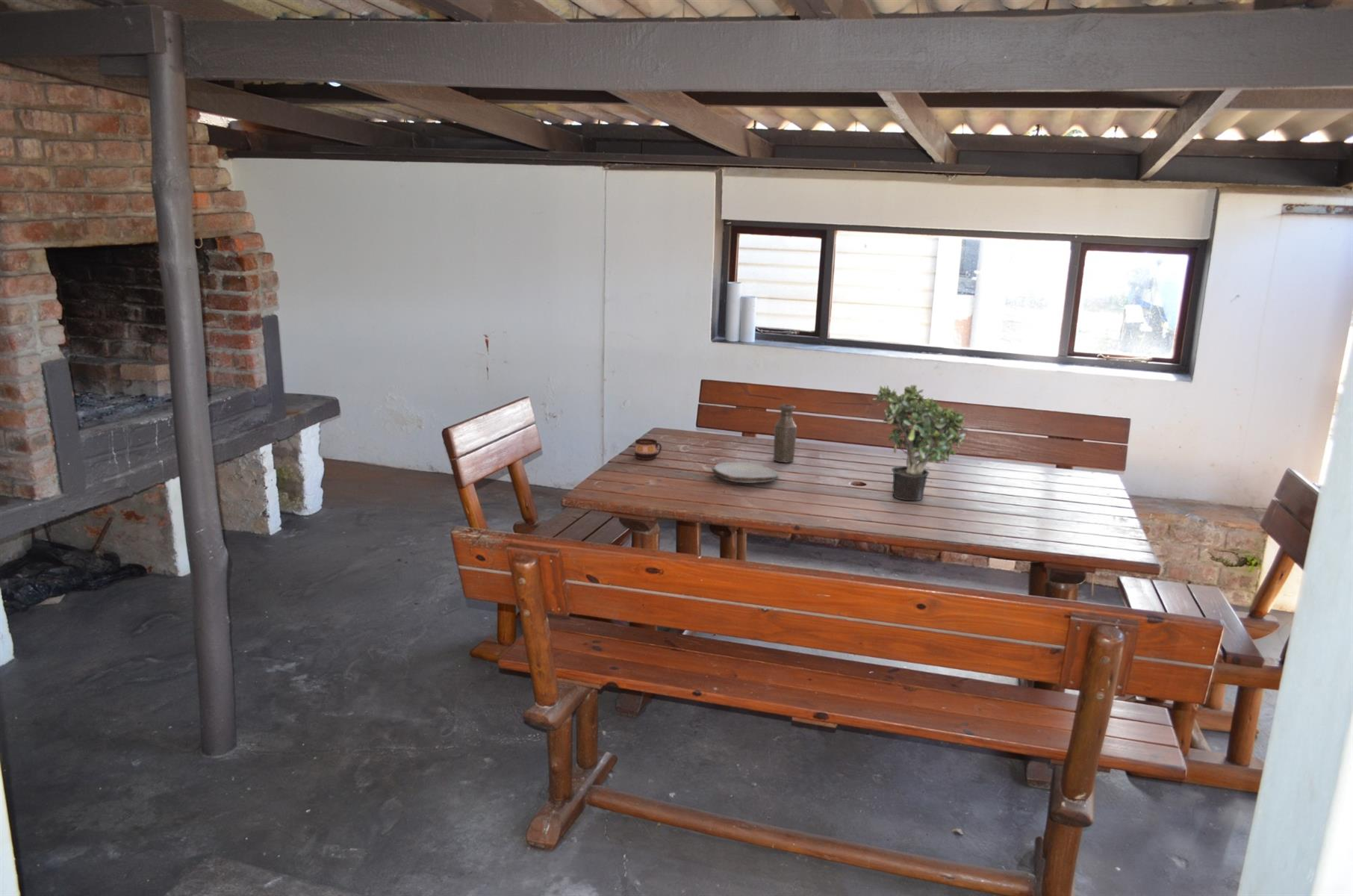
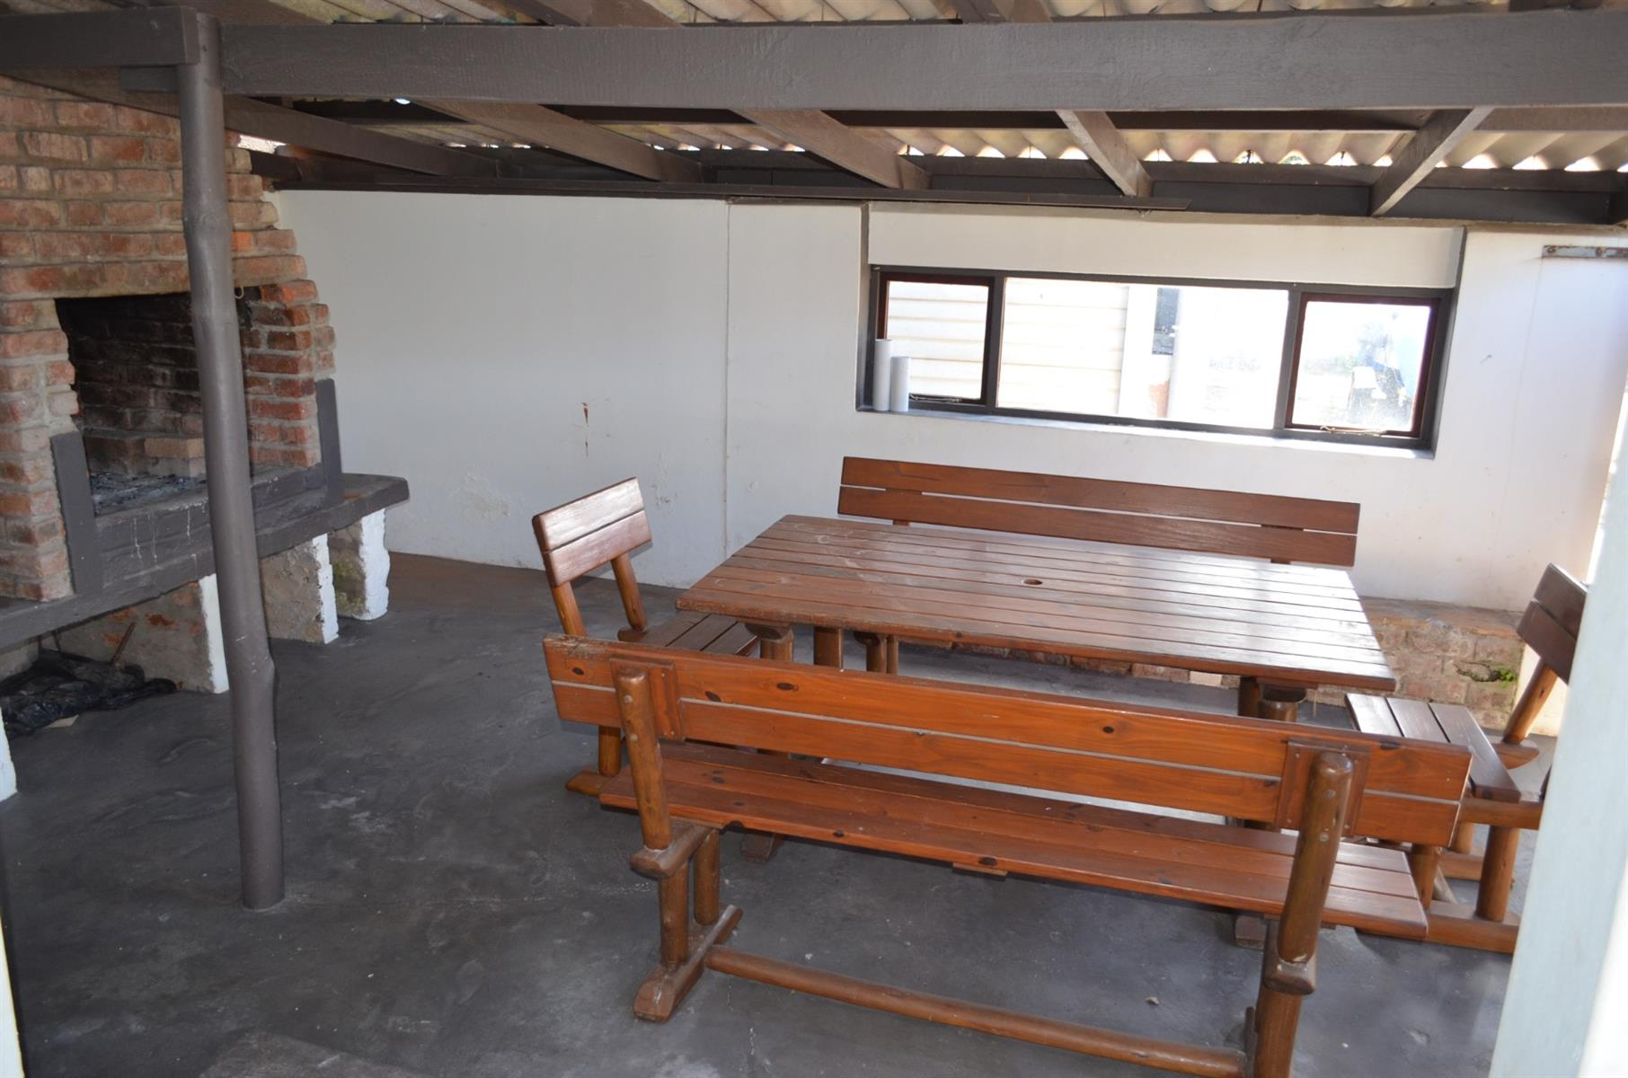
- potted plant [871,384,968,501]
- plate [712,461,780,484]
- cup [634,438,662,461]
- bottle [772,404,797,464]
